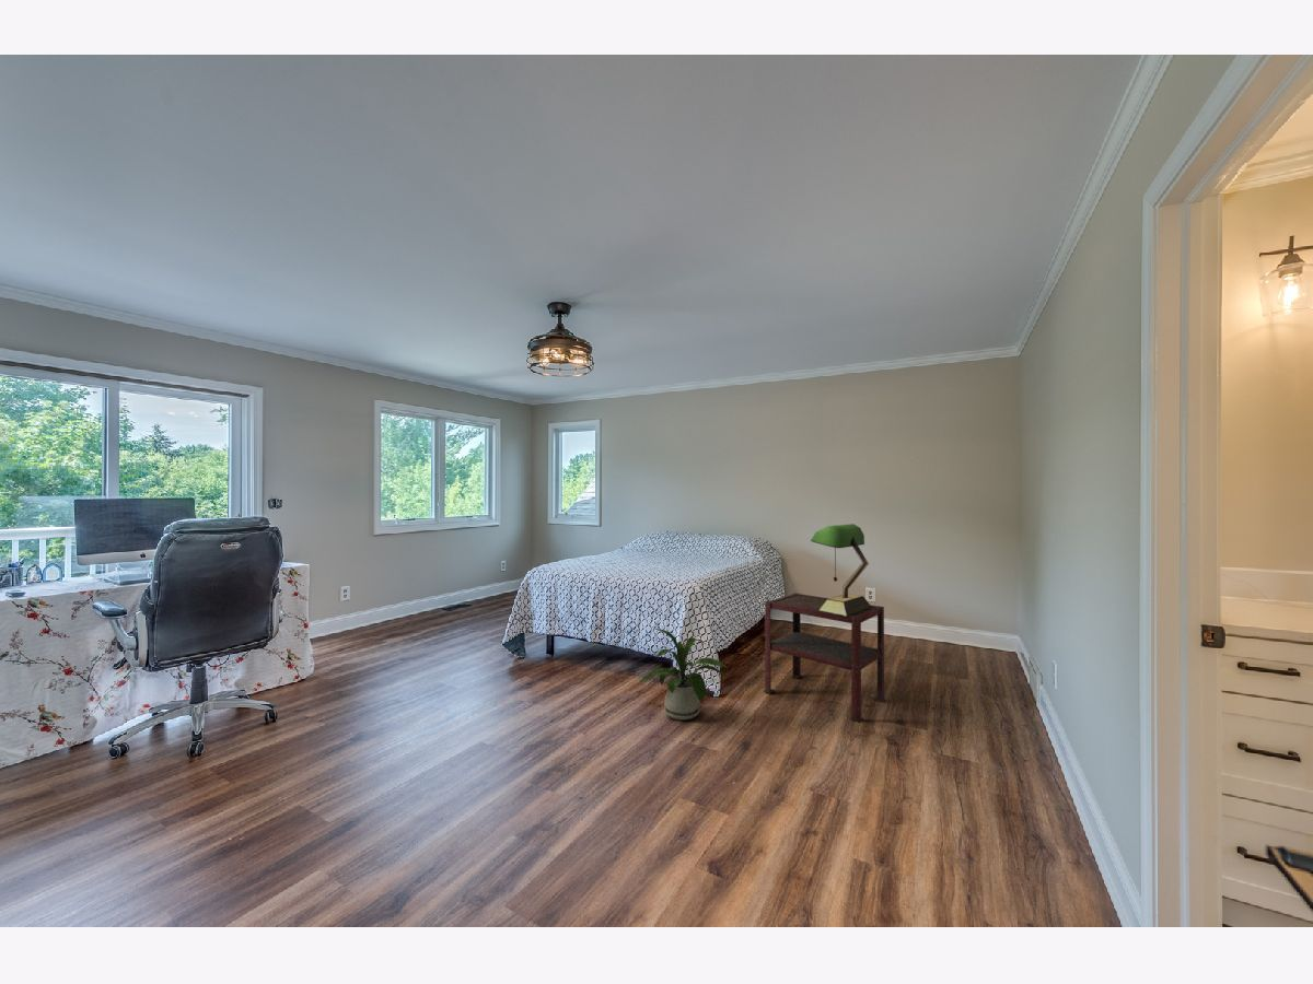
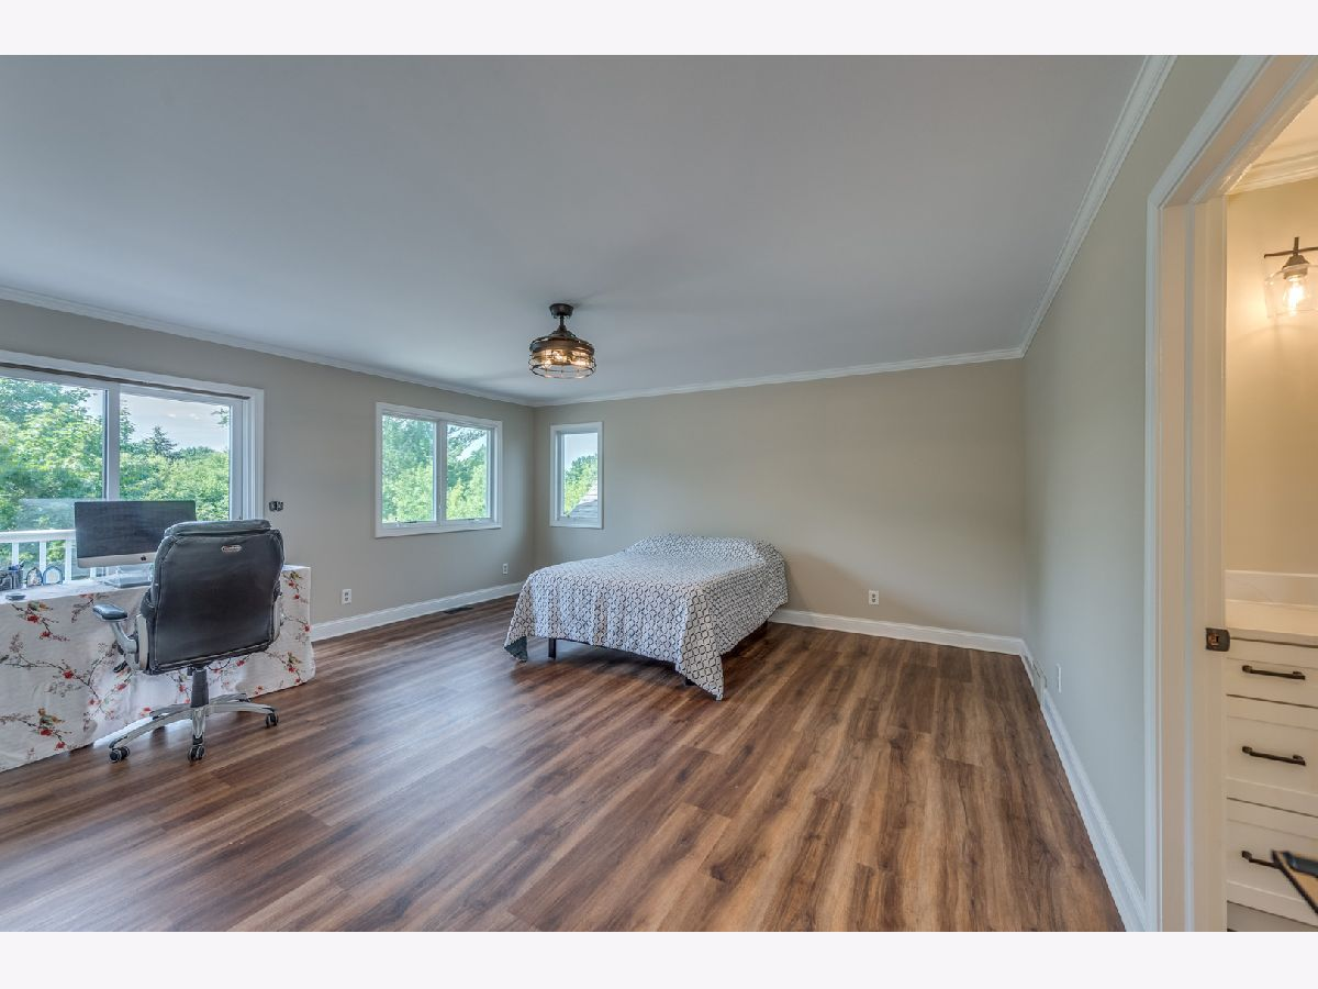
- table lamp [810,523,872,617]
- side table [763,593,887,724]
- house plant [639,628,729,722]
